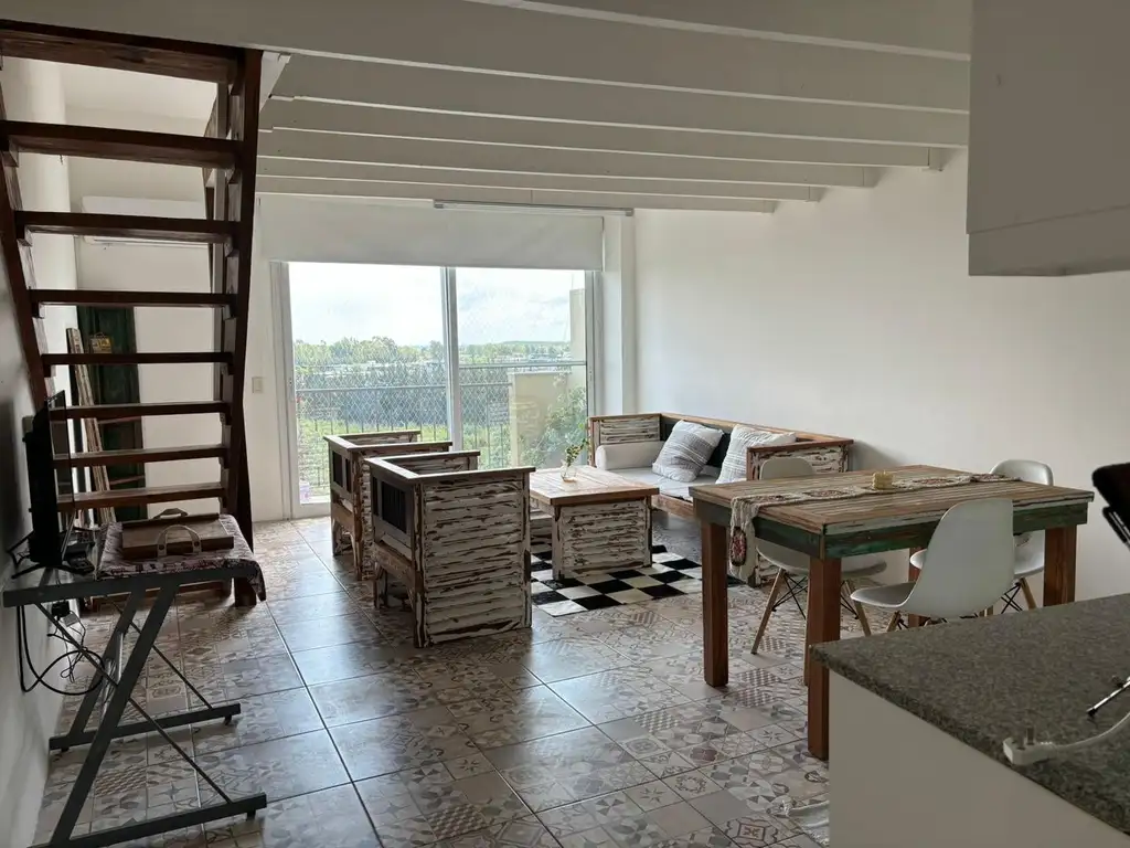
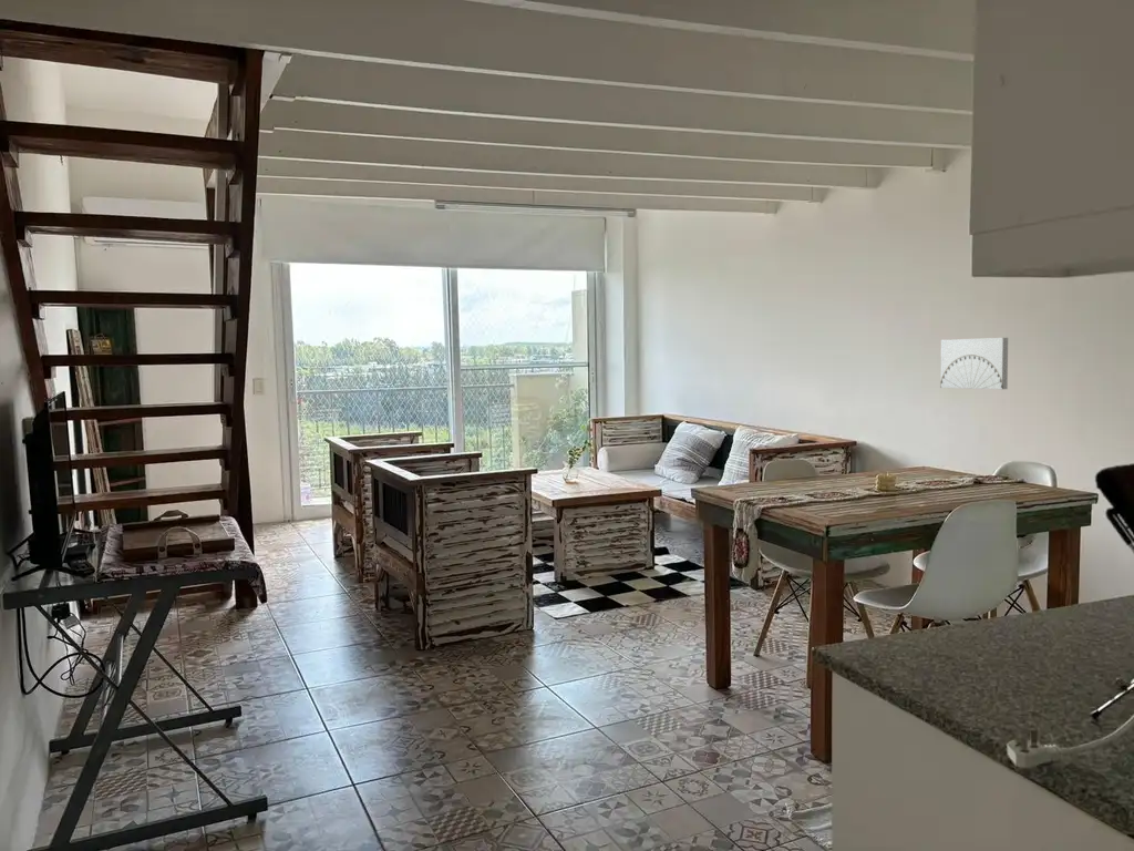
+ wall art [939,337,1009,390]
